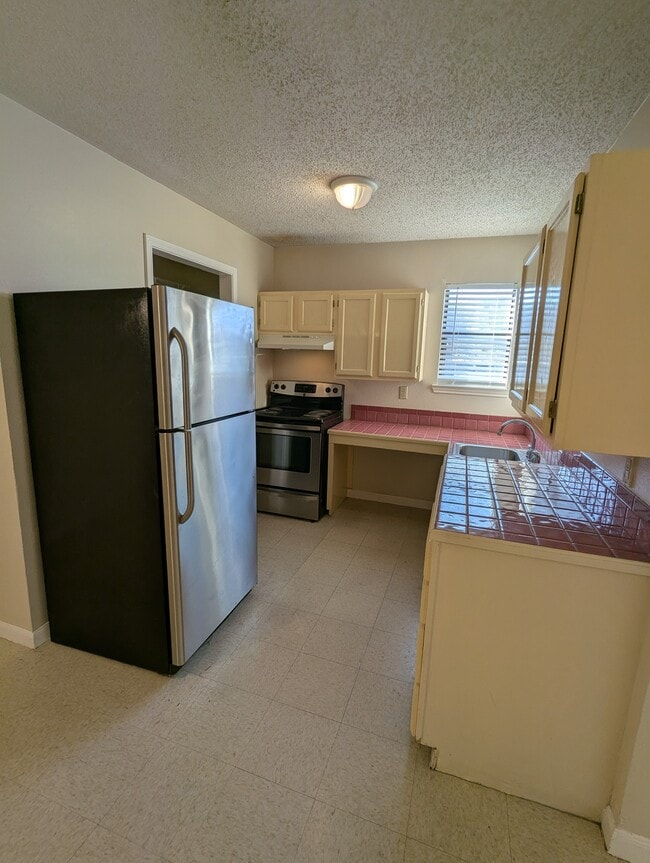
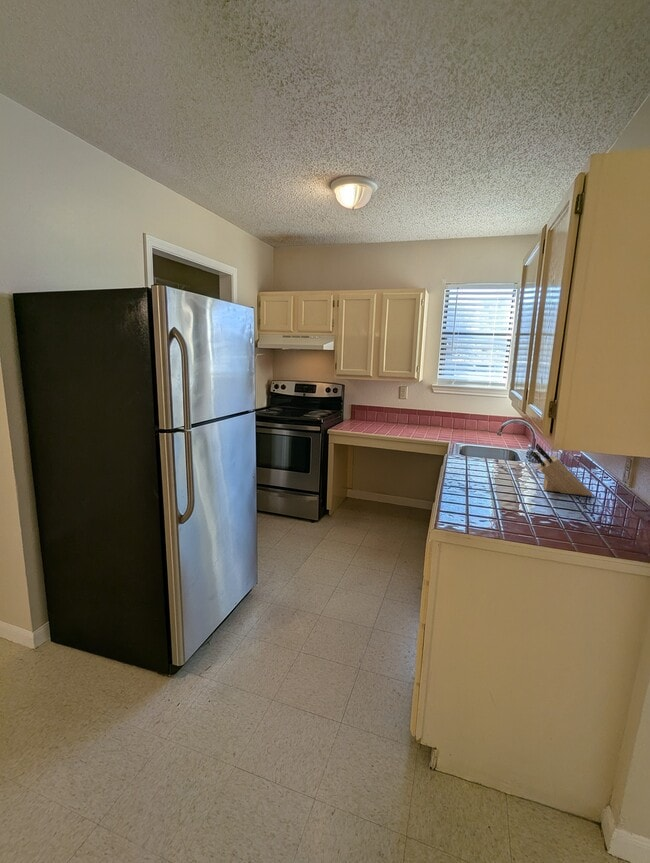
+ knife block [530,443,593,497]
